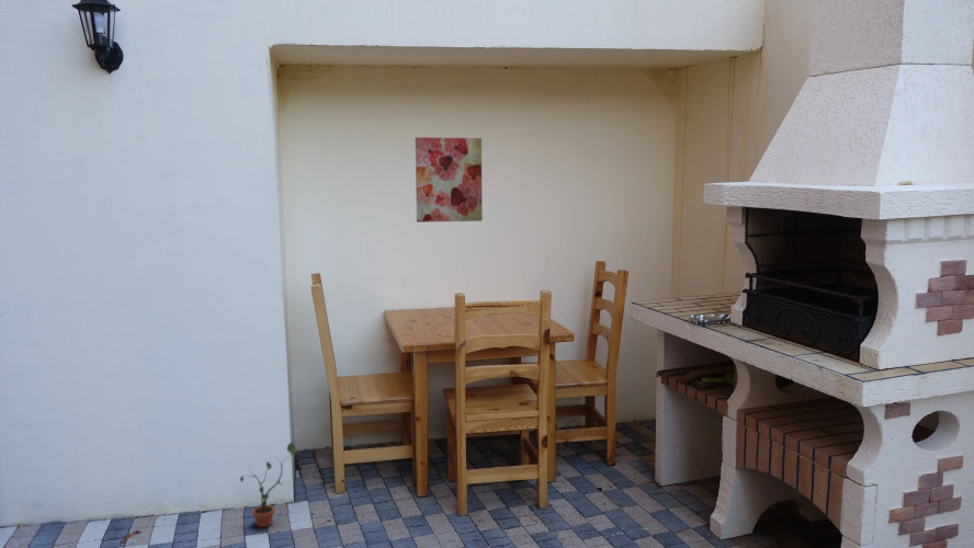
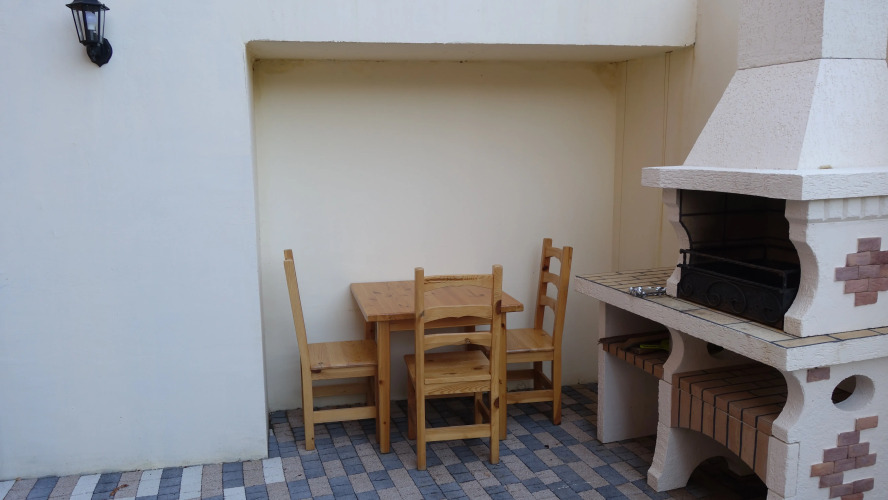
- wall art [415,136,484,224]
- potted plant [239,442,296,528]
